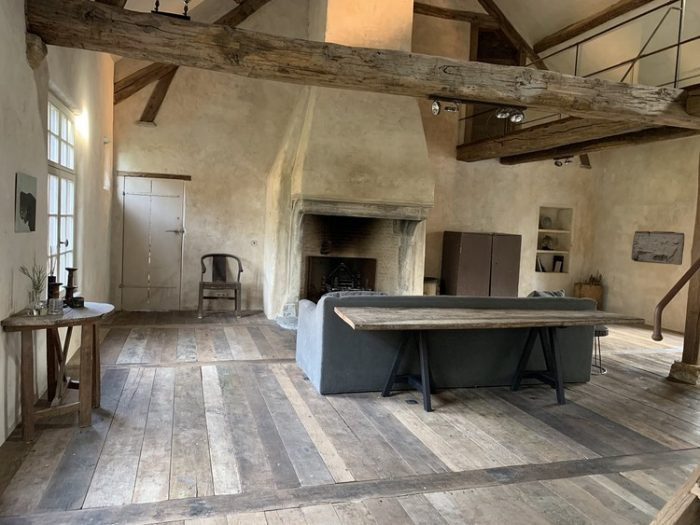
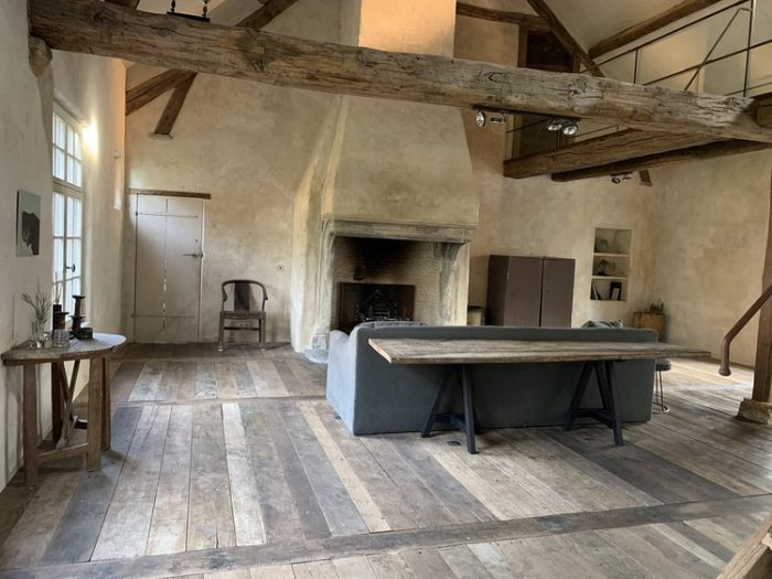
- stone relief [631,230,686,266]
